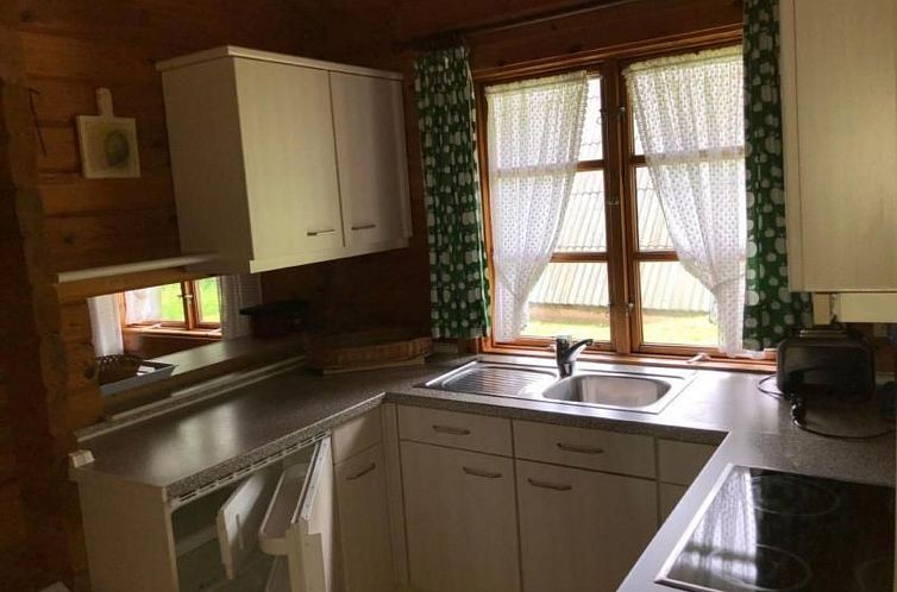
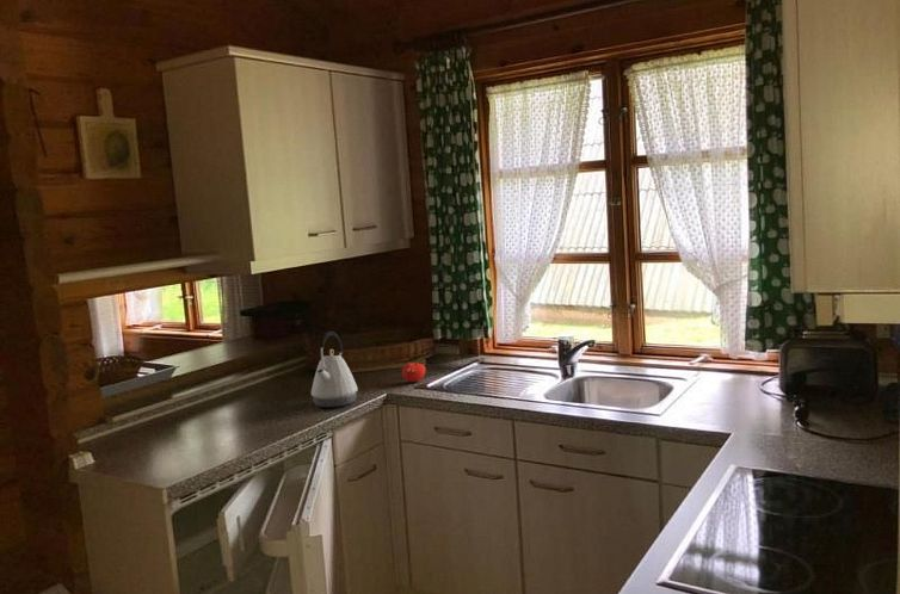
+ fruit [401,360,426,383]
+ kettle [310,330,359,408]
